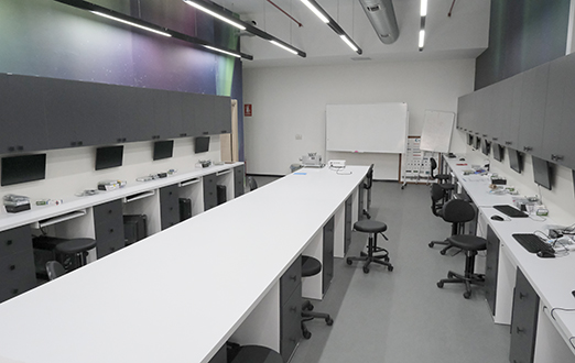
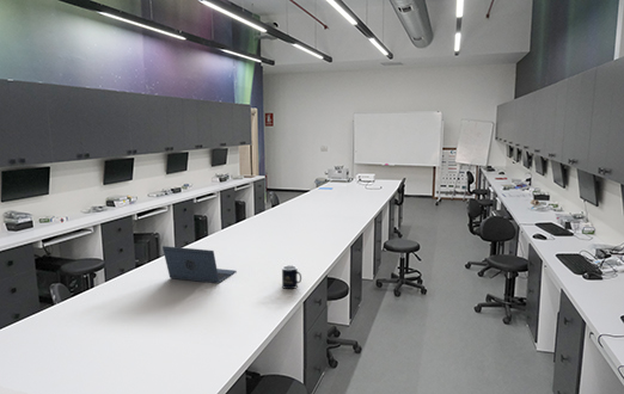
+ mug [281,264,302,290]
+ laptop [161,245,238,284]
